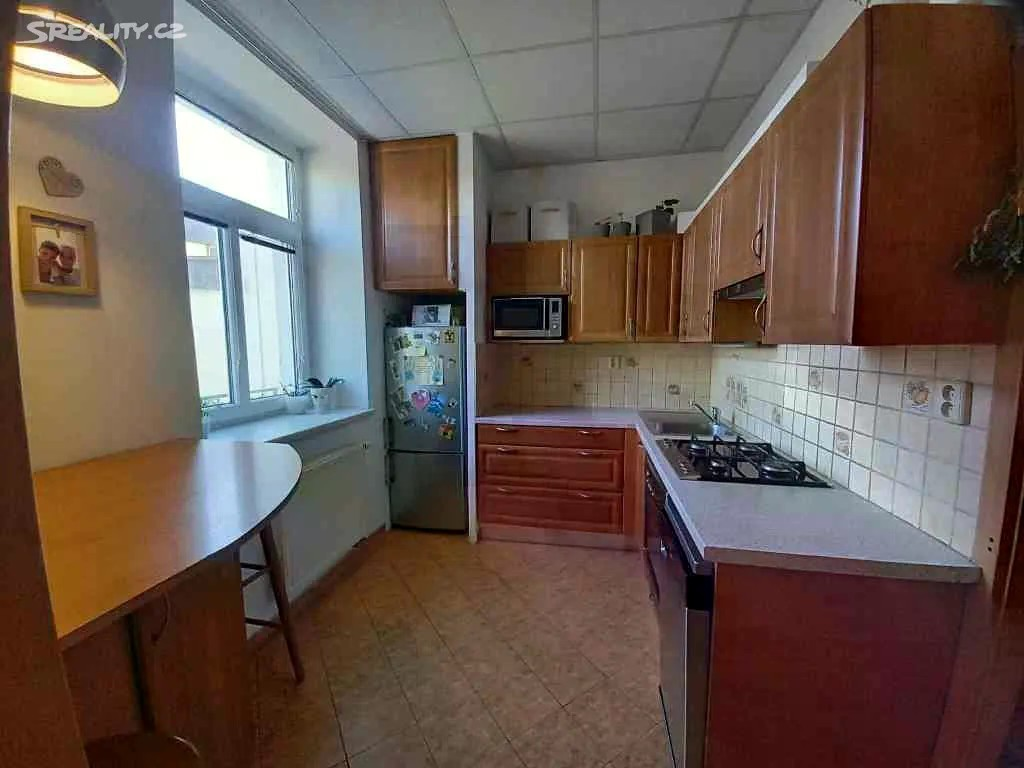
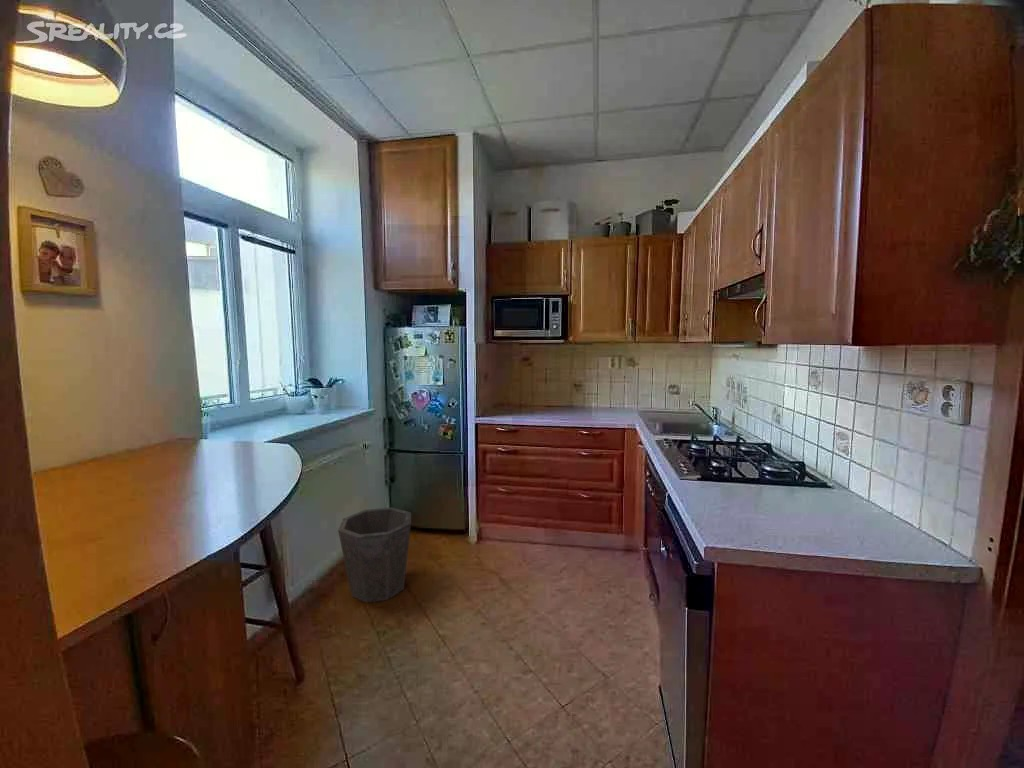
+ waste bin [337,506,412,604]
